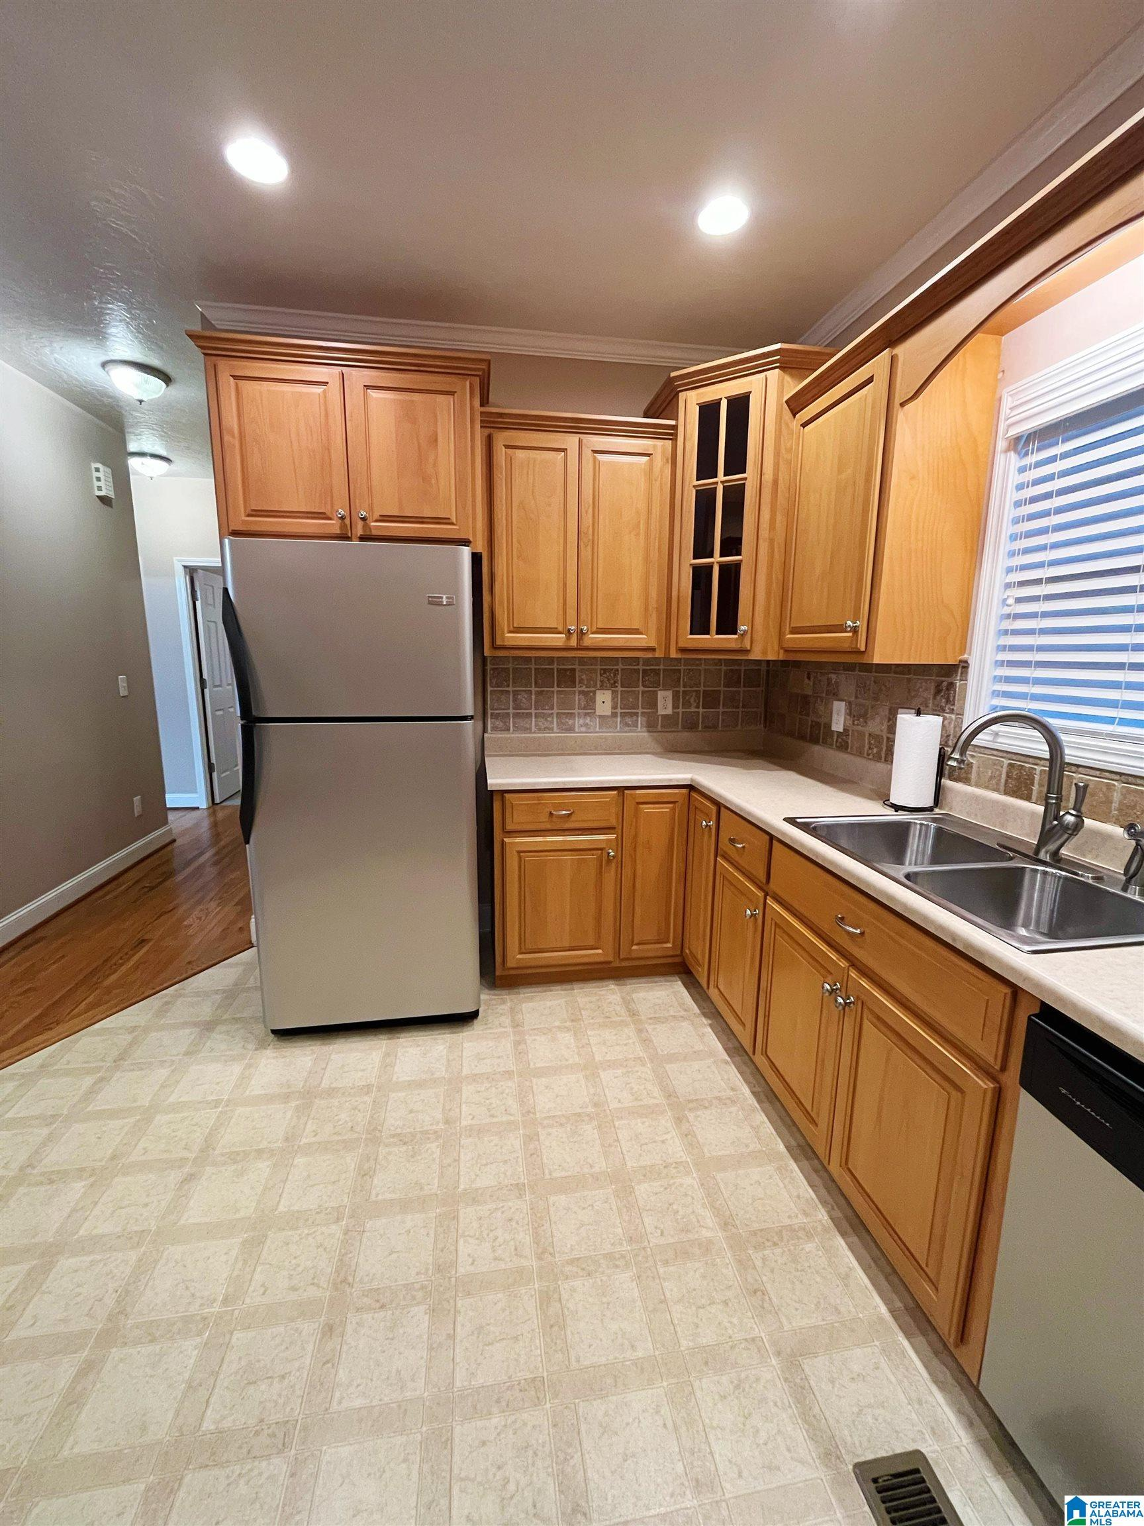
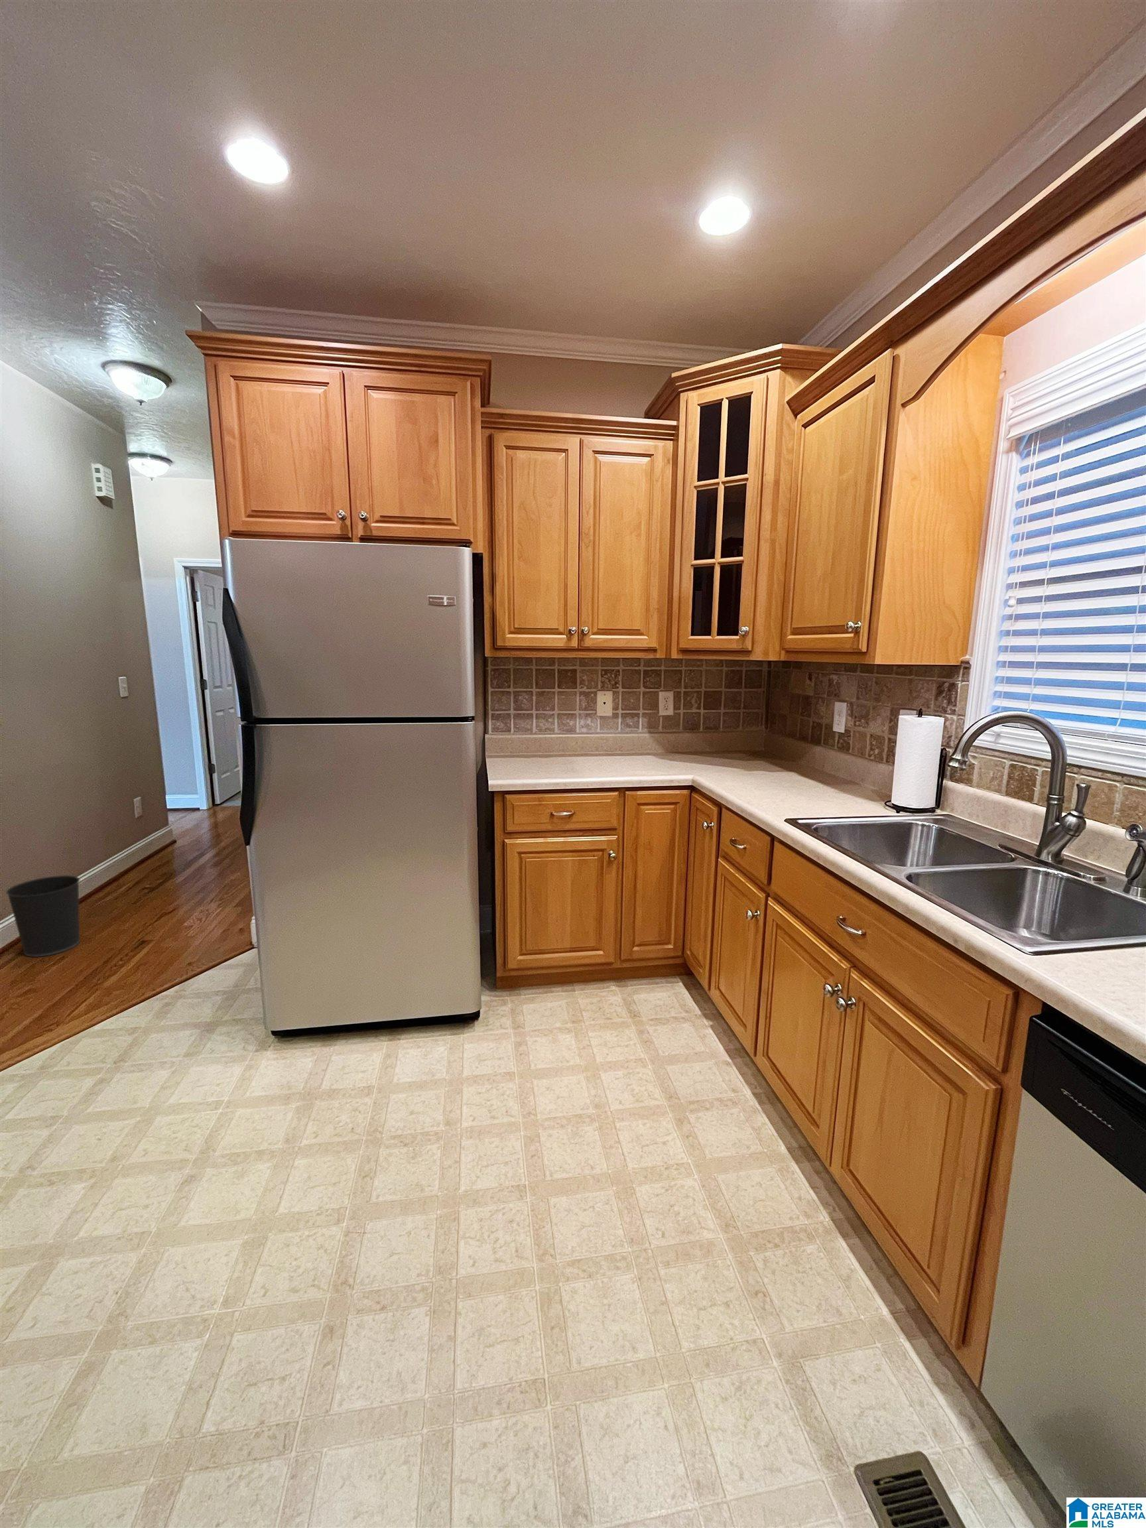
+ wastebasket [5,875,81,958]
